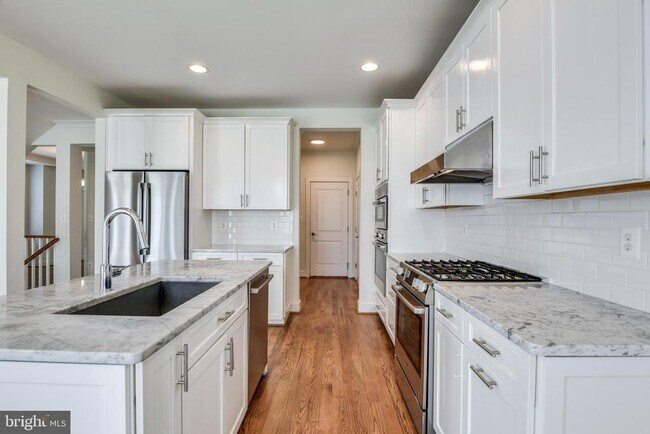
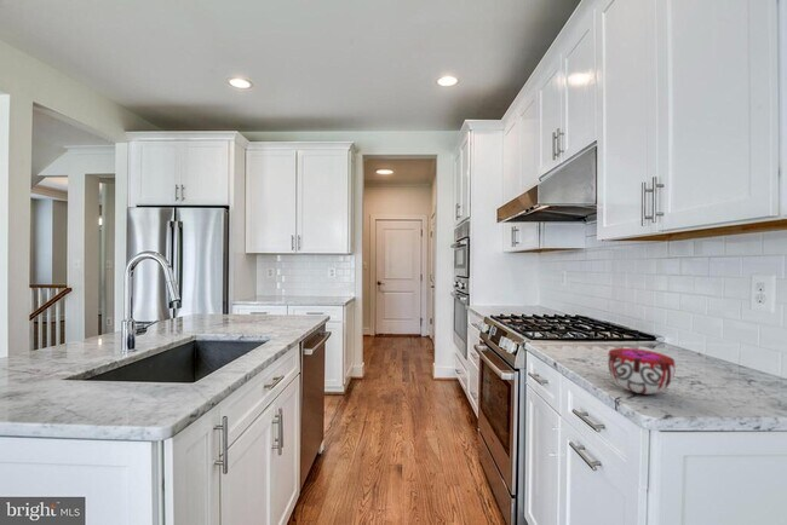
+ decorative bowl [607,347,677,396]
